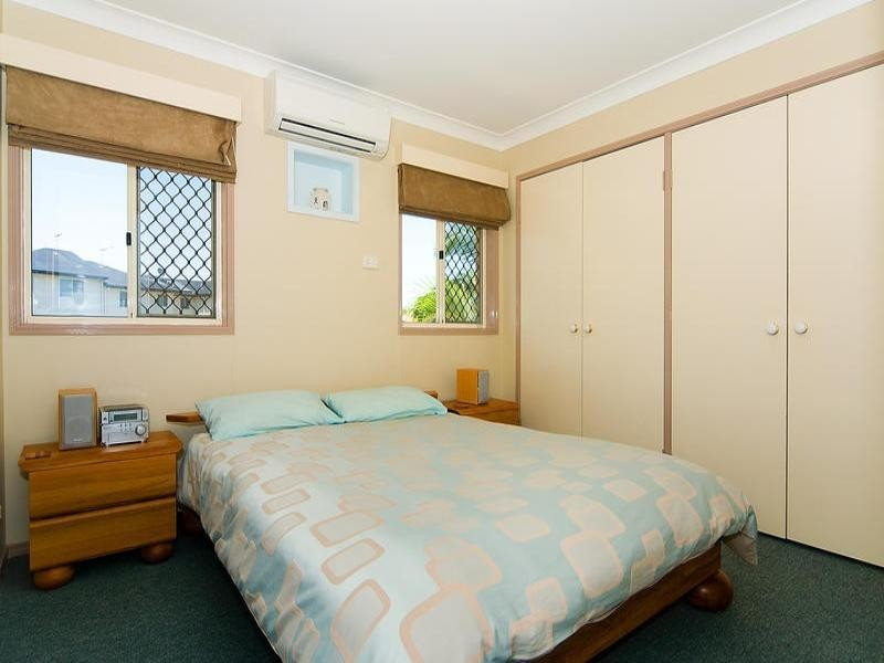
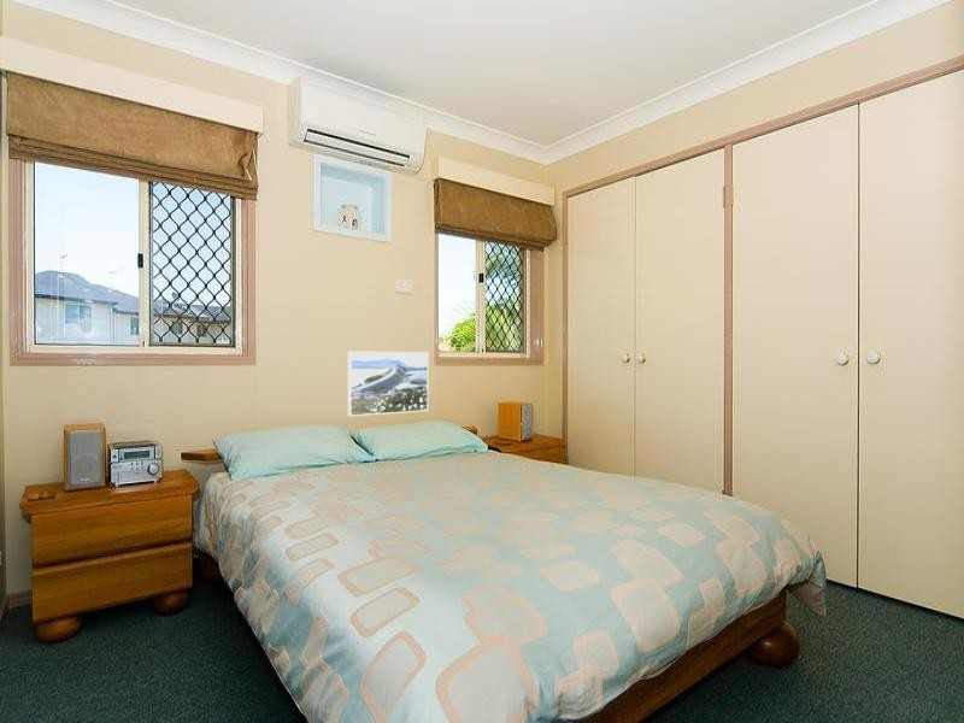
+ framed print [347,351,429,417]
